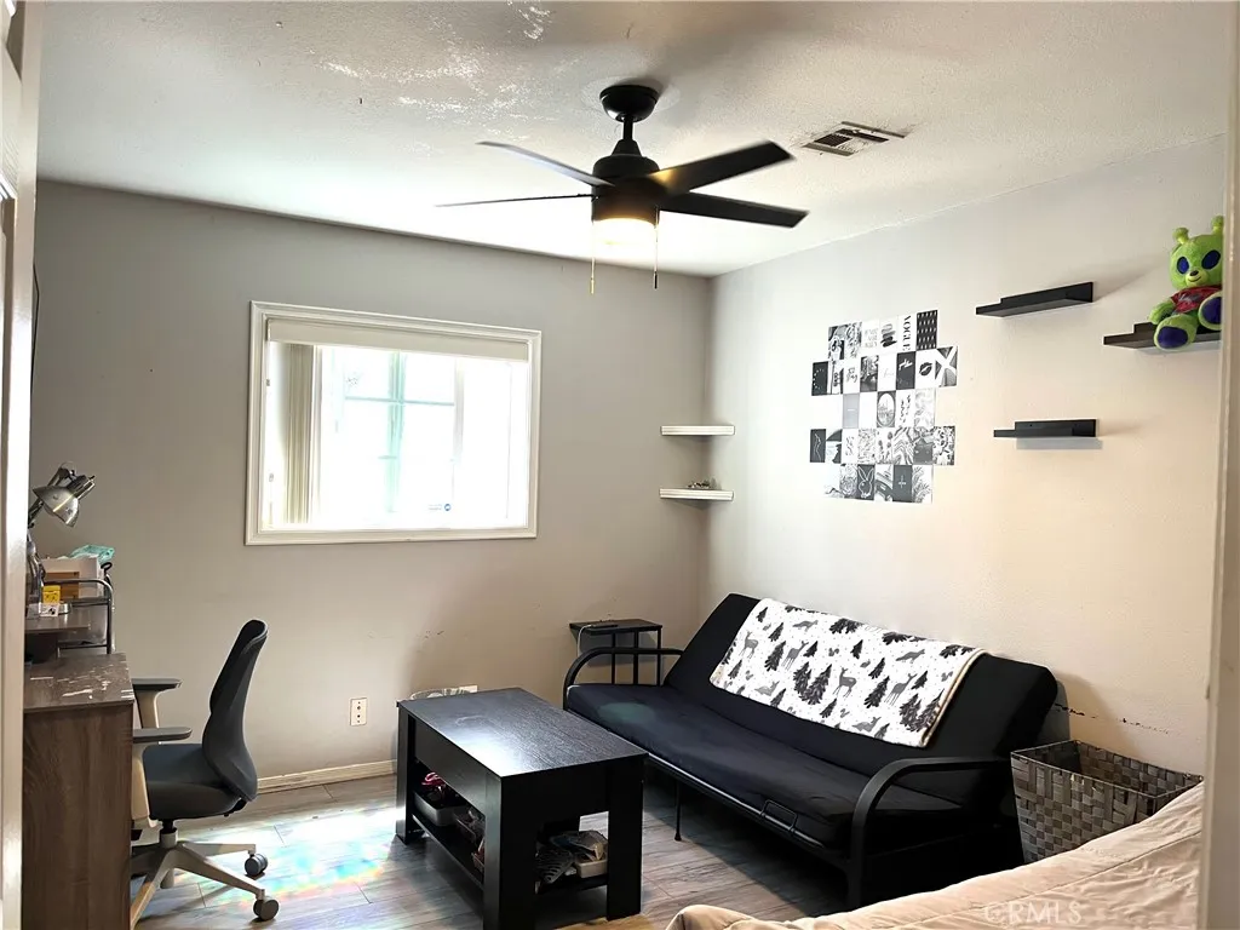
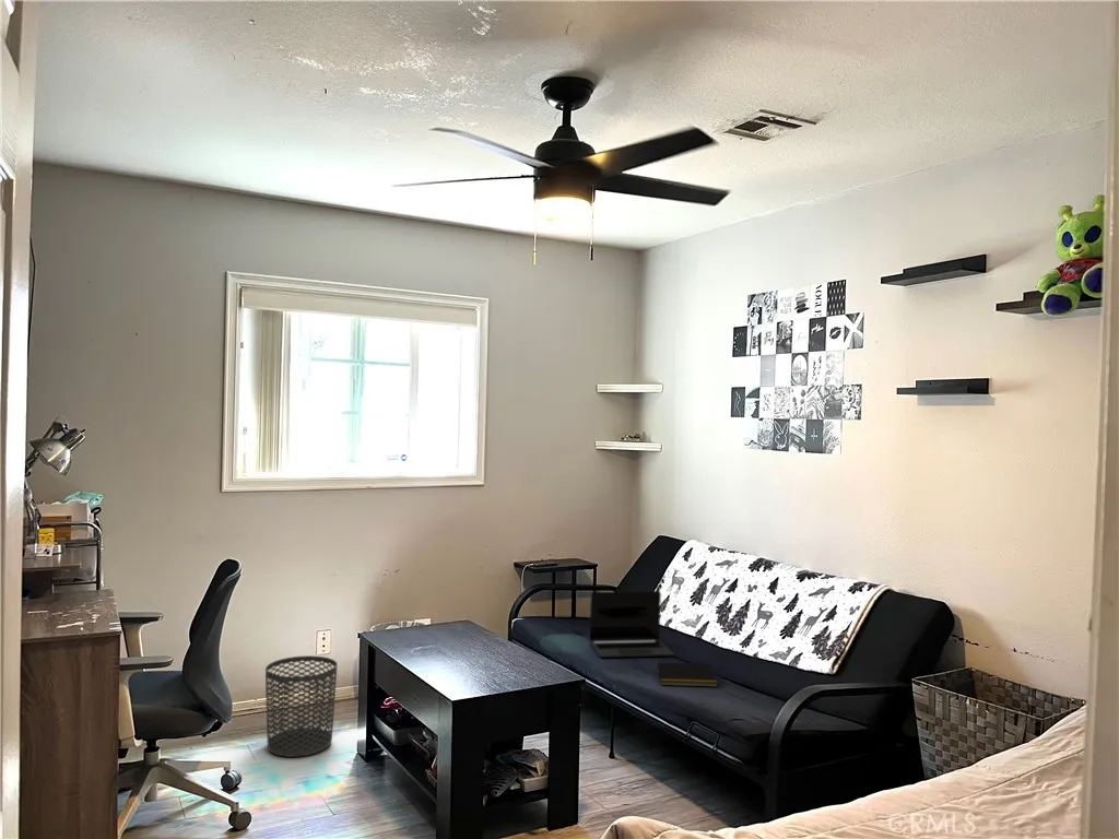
+ notepad [655,661,719,688]
+ waste bin [264,654,339,758]
+ laptop [589,590,675,659]
